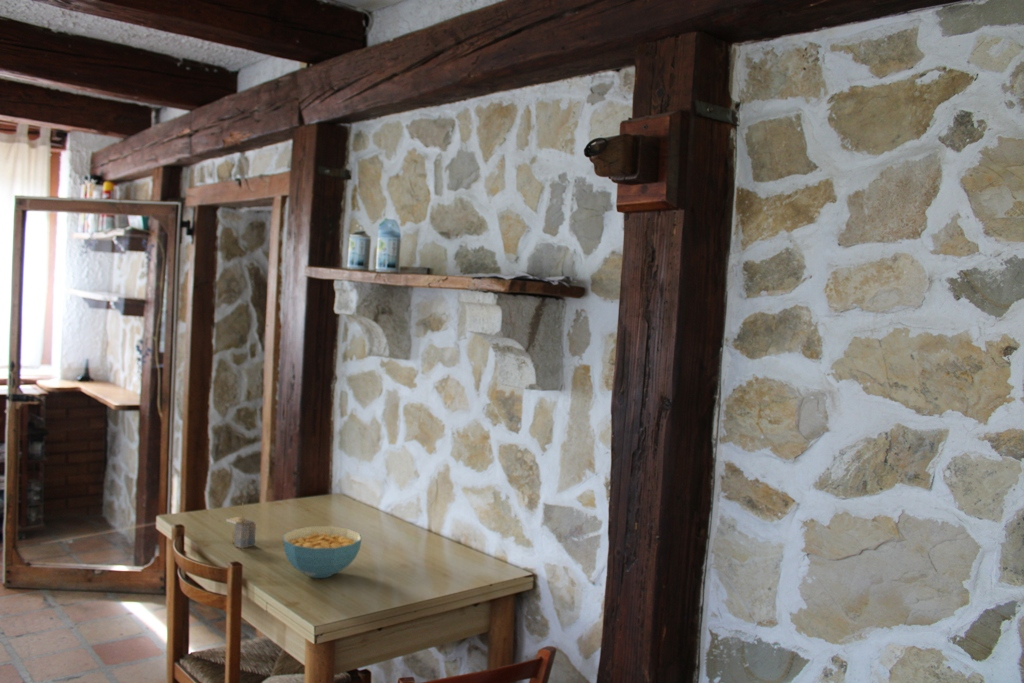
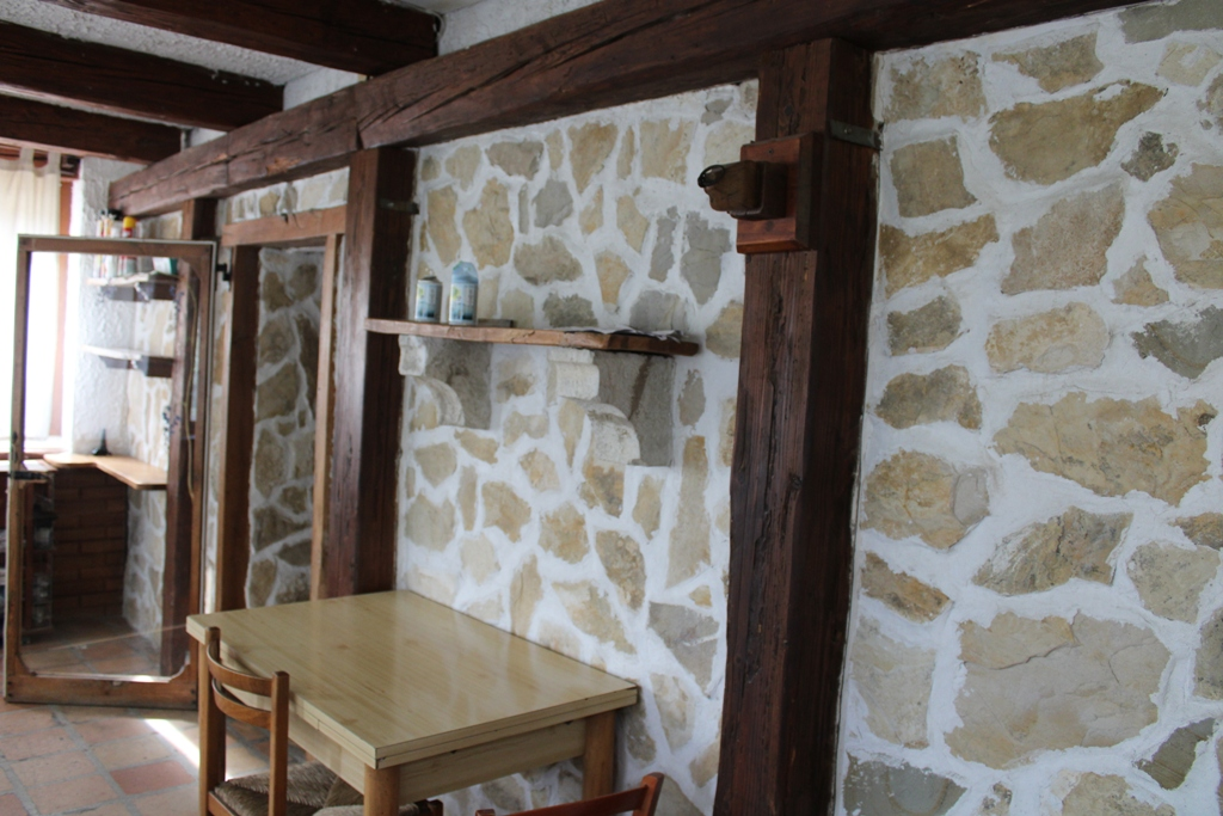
- architectural model [225,502,257,549]
- cereal bowl [282,525,363,579]
